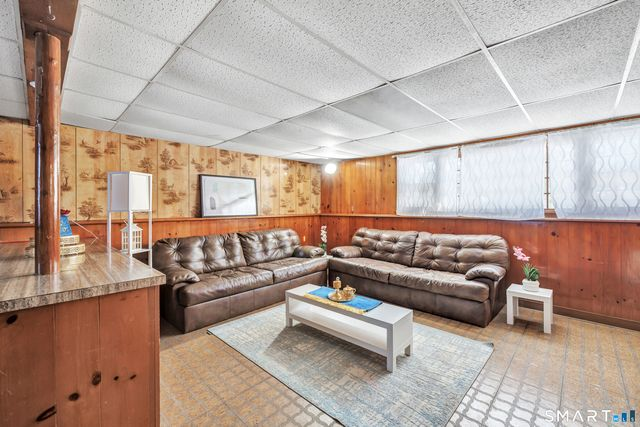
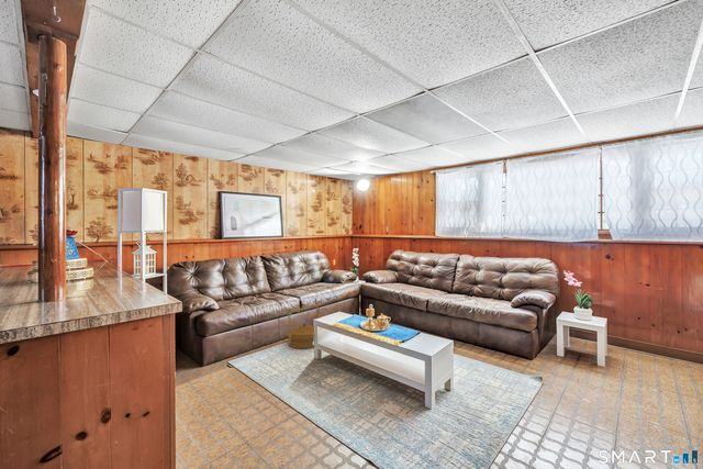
+ woven basket [287,303,320,349]
